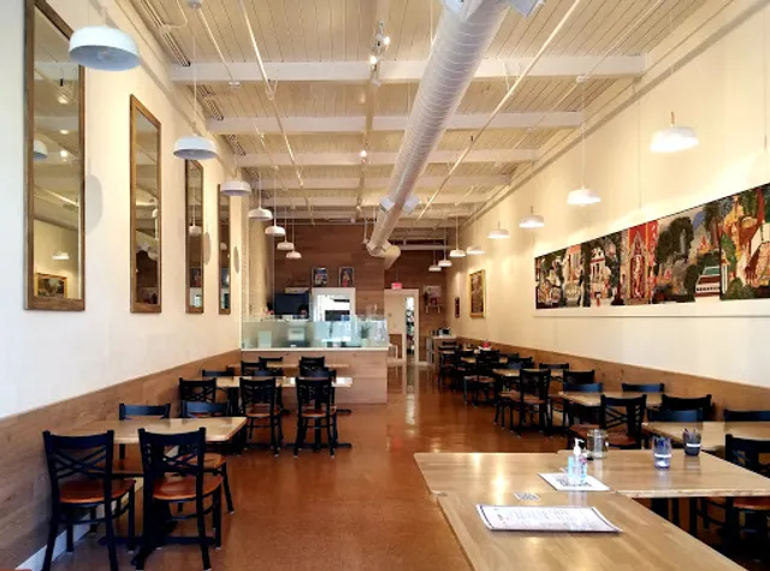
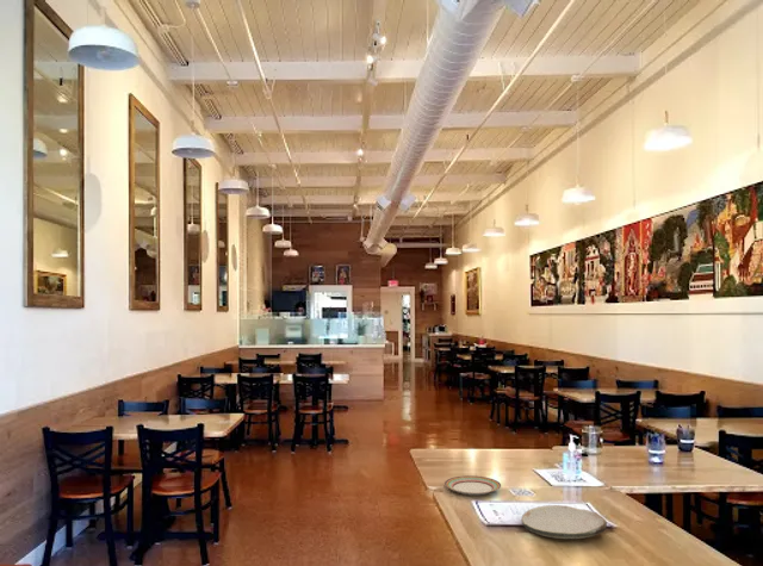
+ plate [520,504,608,540]
+ plate [443,474,502,496]
